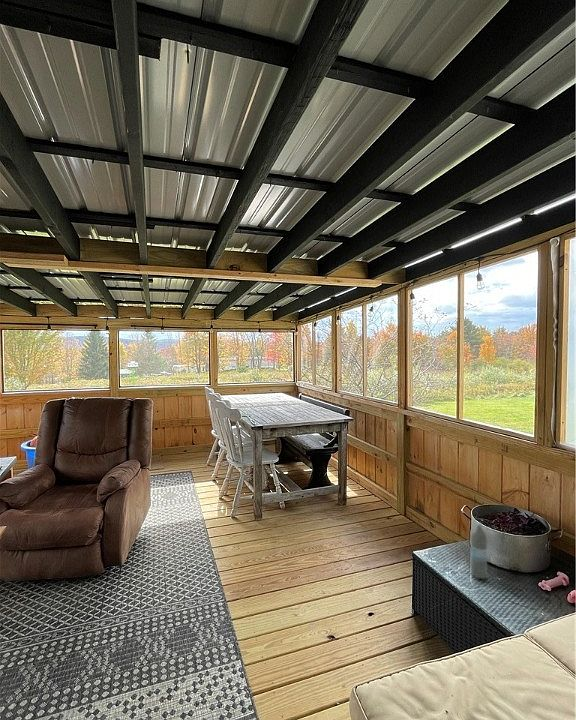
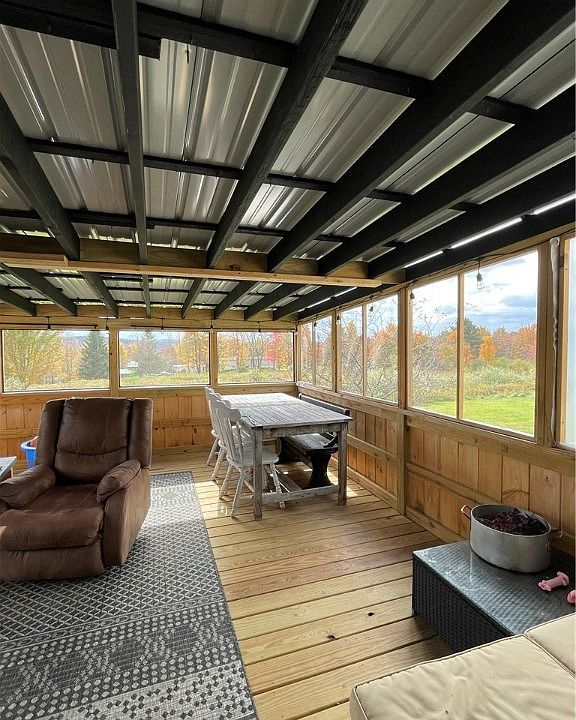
- water bottle [470,521,488,580]
